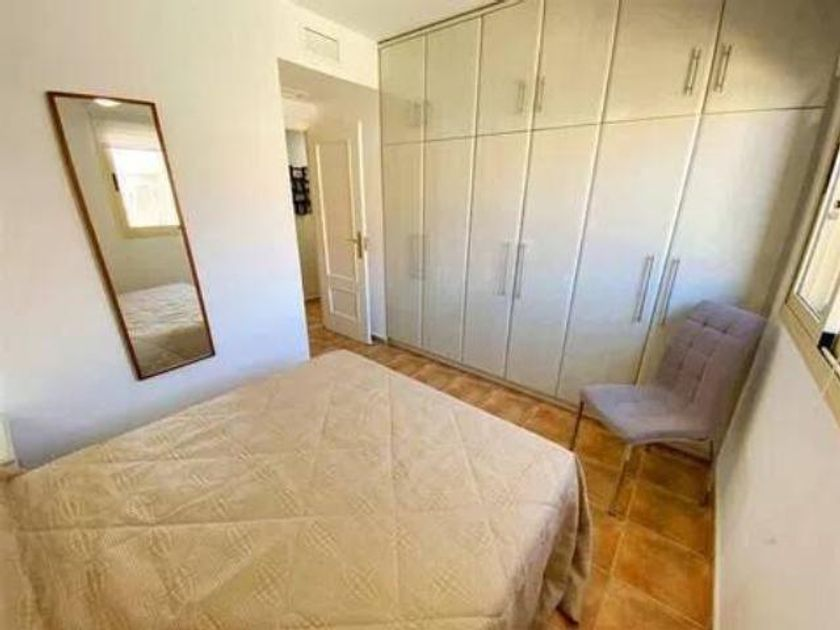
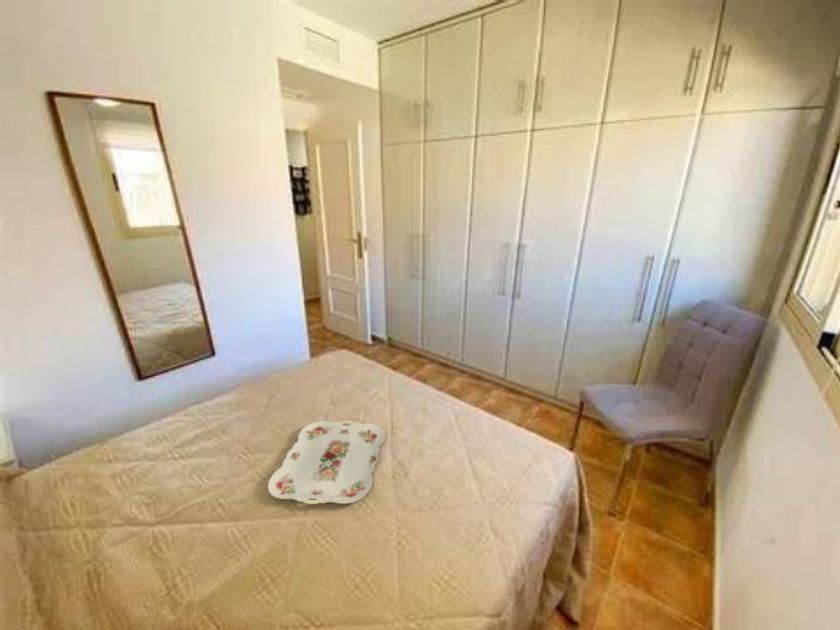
+ serving tray [267,419,387,505]
